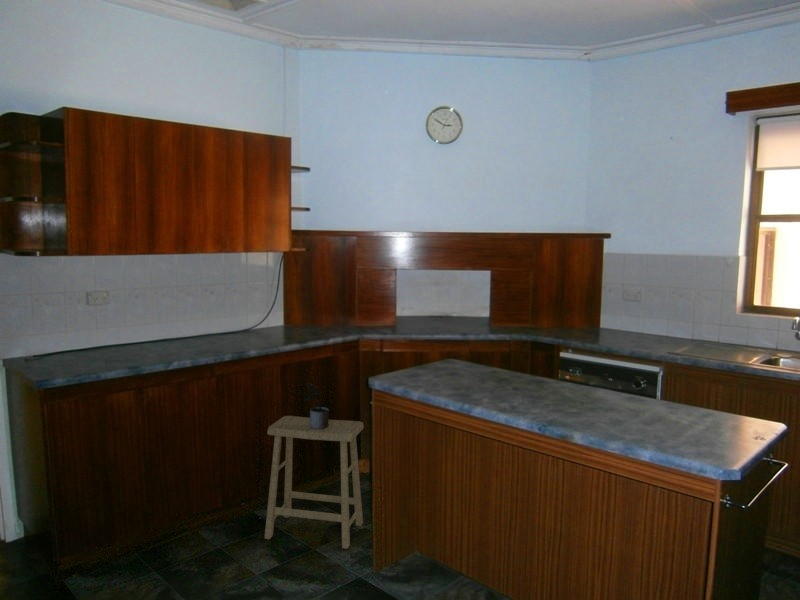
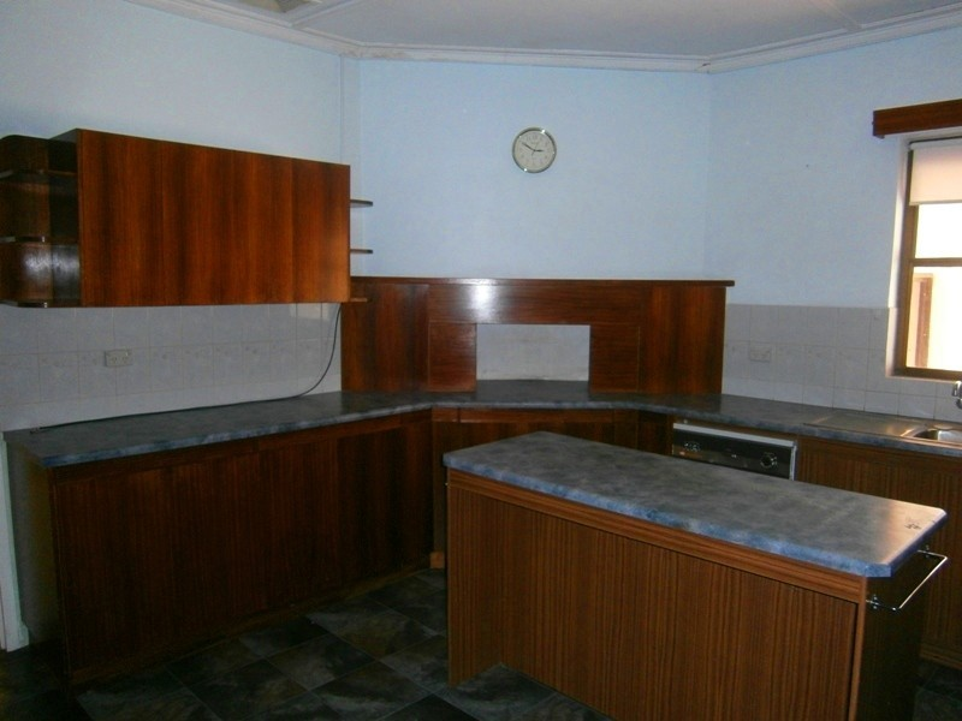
- stool [263,415,365,550]
- potted plant [302,378,330,429]
